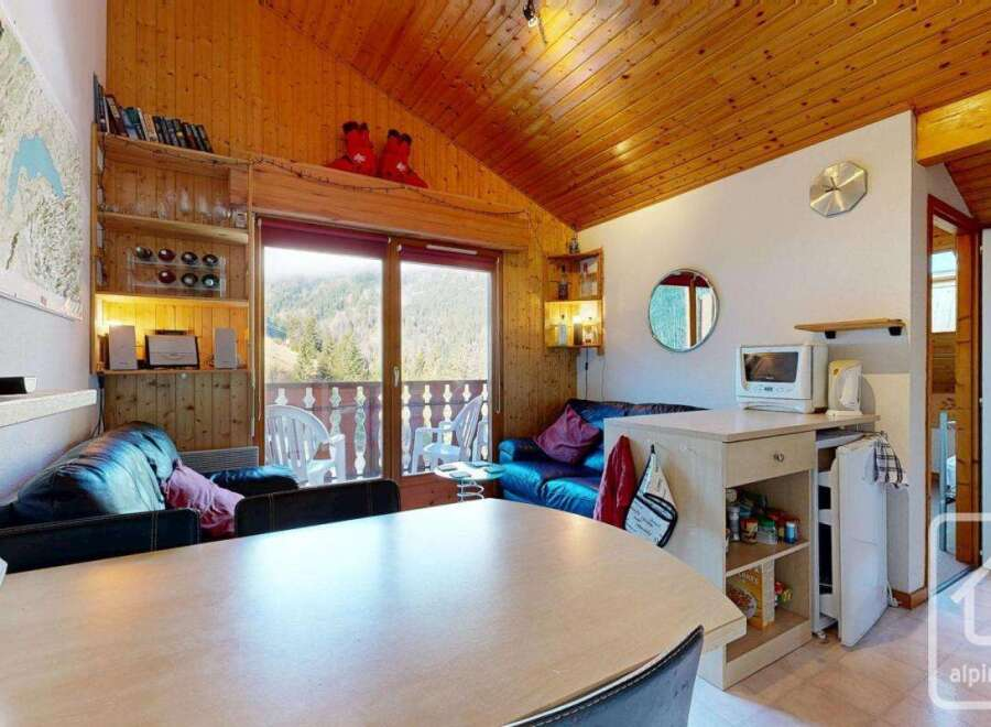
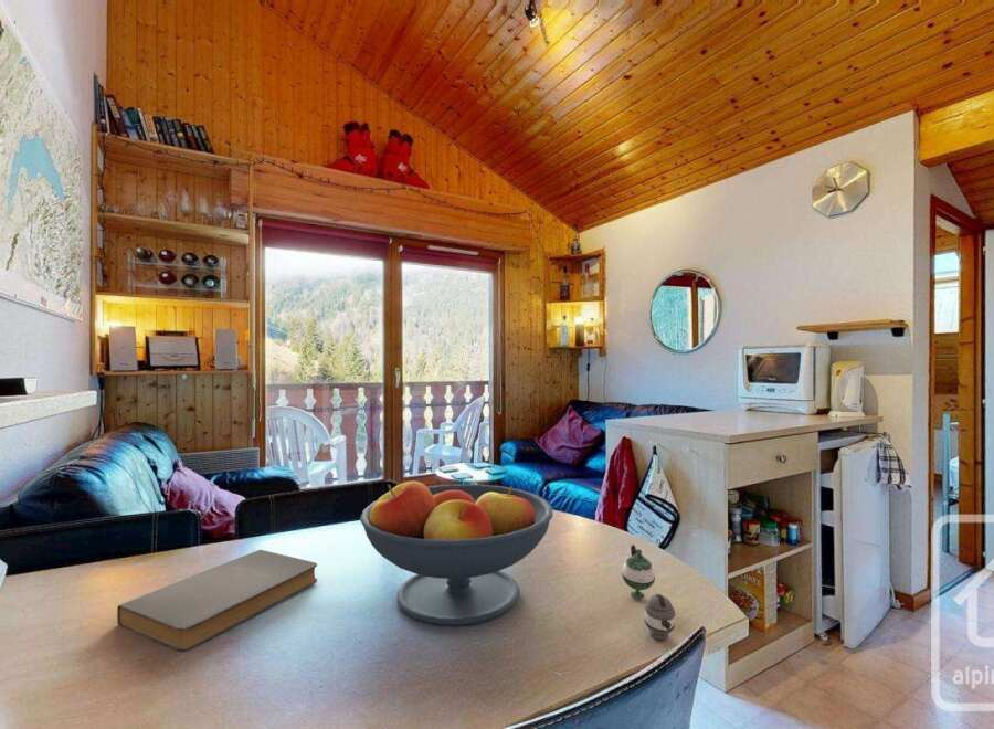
+ fruit bowl [359,480,553,626]
+ book [116,549,318,652]
+ teapot [621,543,676,641]
